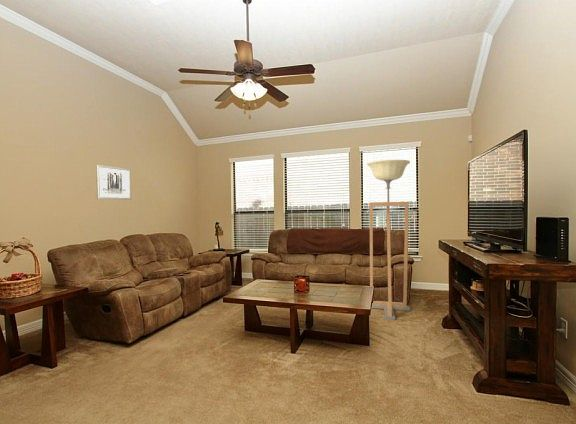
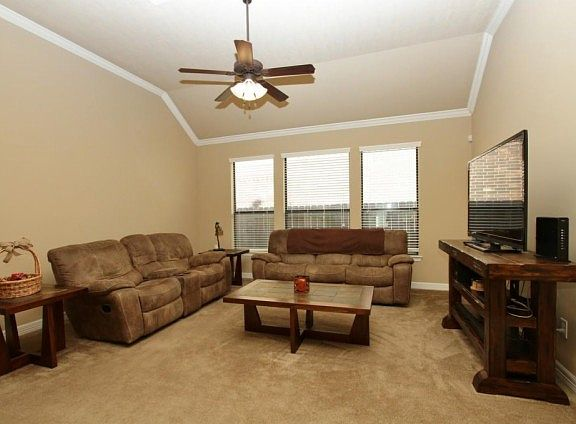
- floor lamp [366,159,411,321]
- wall art [95,164,132,201]
